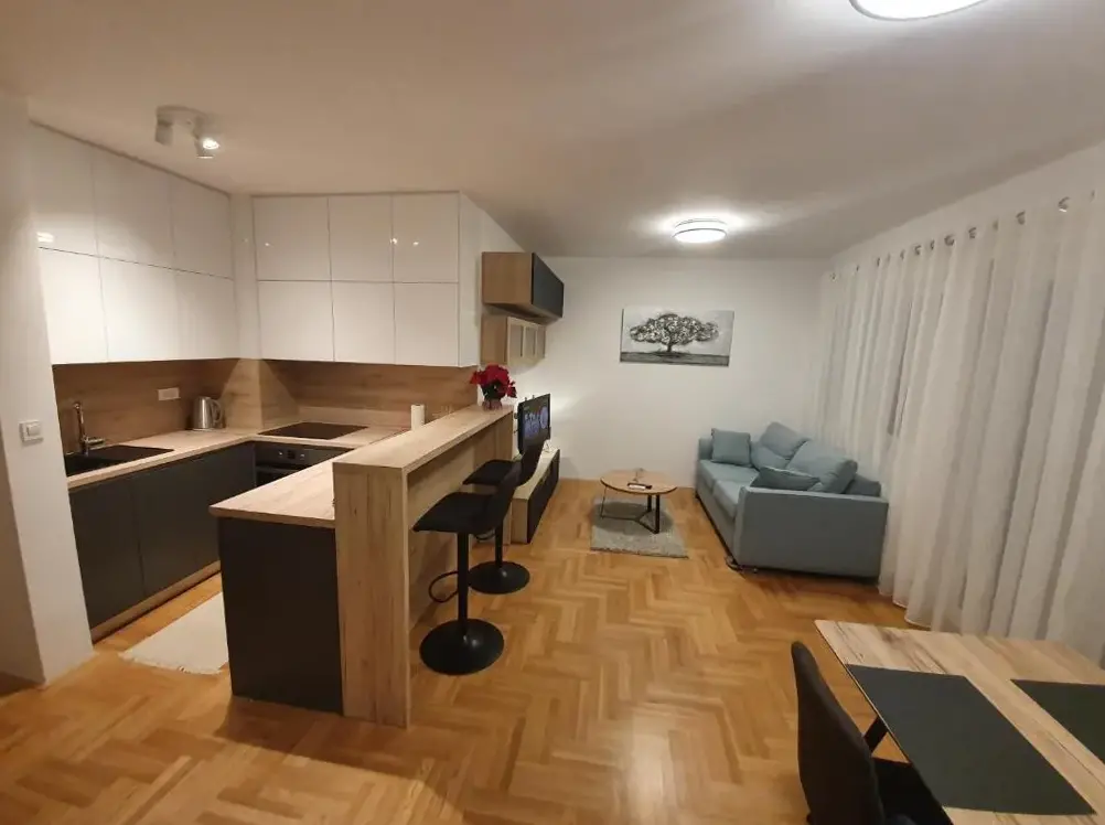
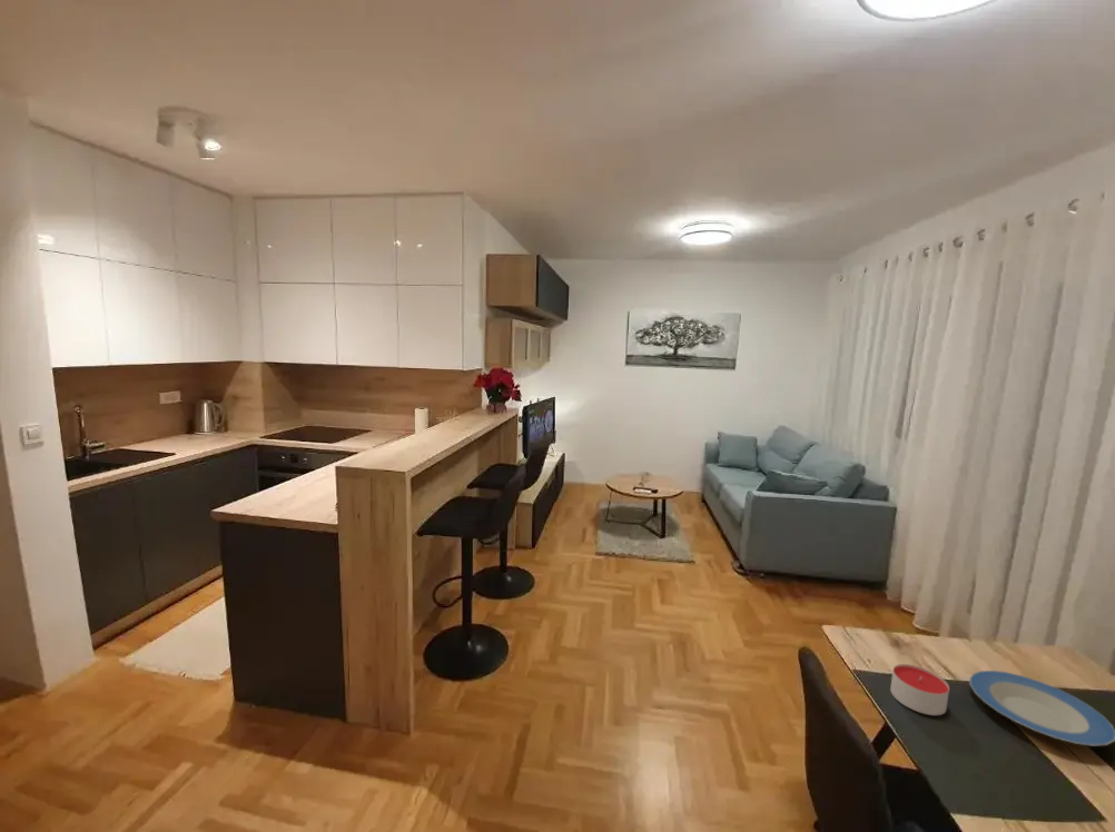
+ plate [968,670,1115,747]
+ candle [889,663,950,716]
